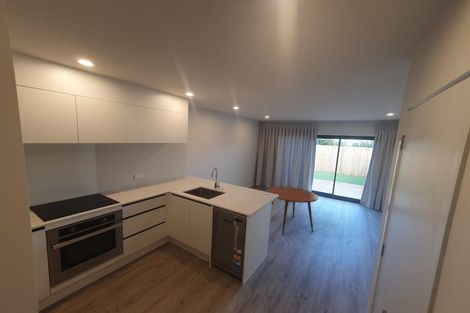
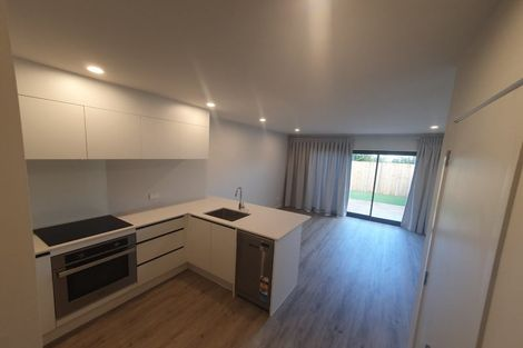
- dining table [266,185,319,236]
